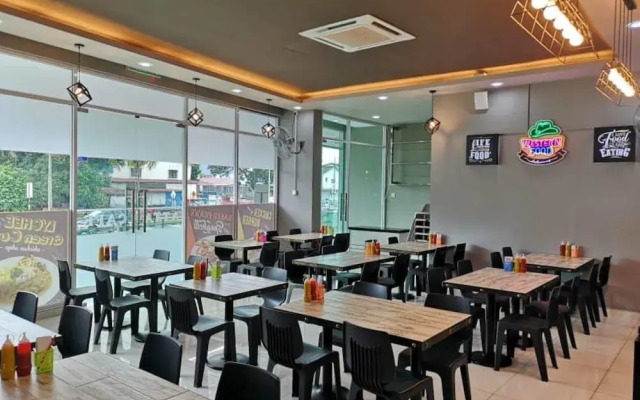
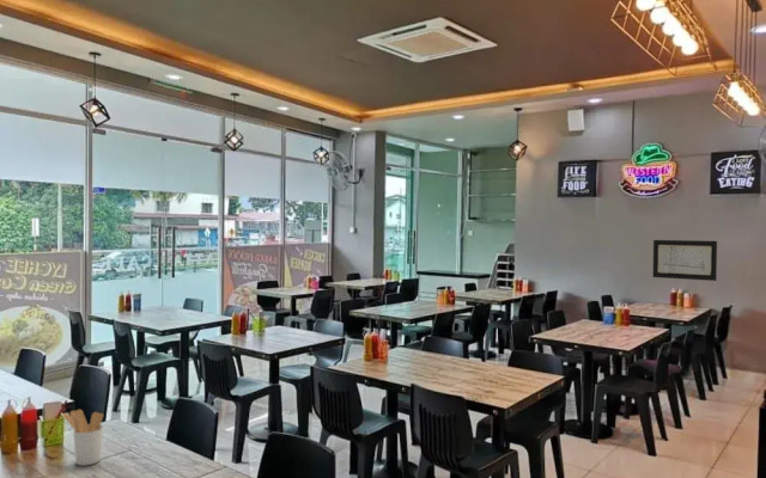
+ wall art [652,239,718,282]
+ utensil holder [61,409,104,466]
